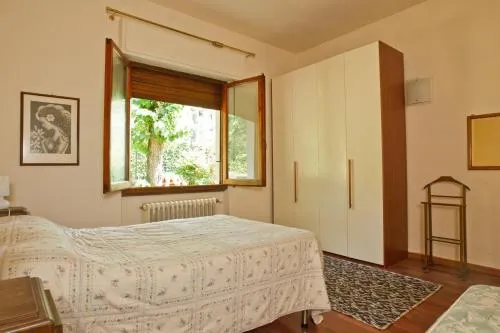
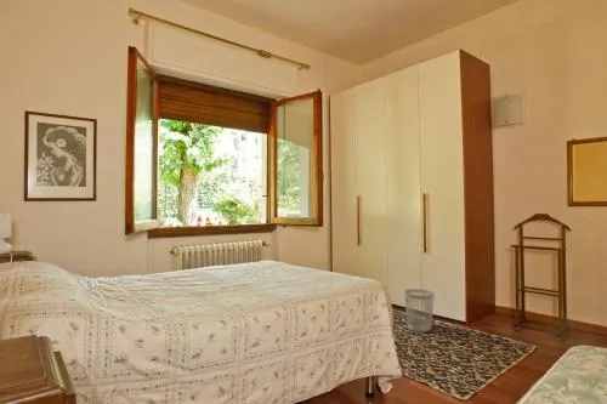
+ wastebasket [403,288,436,332]
